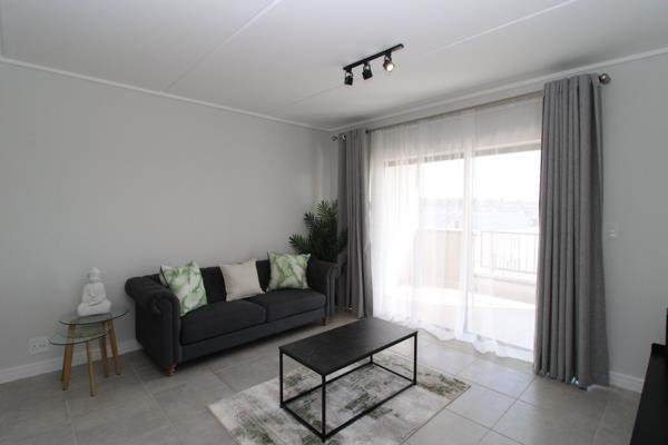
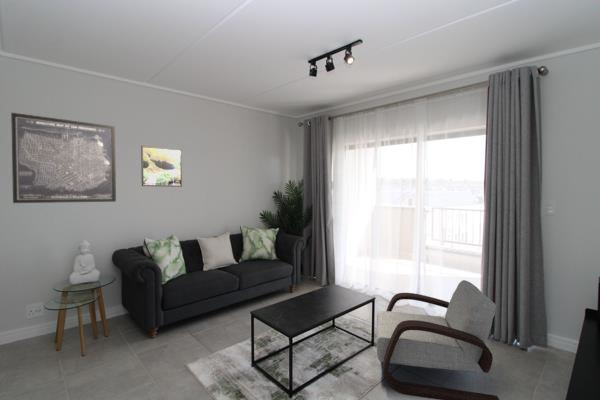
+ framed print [140,145,183,188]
+ wall art [10,112,117,204]
+ armchair [375,279,500,400]
